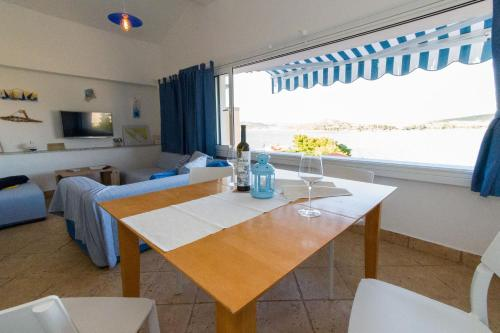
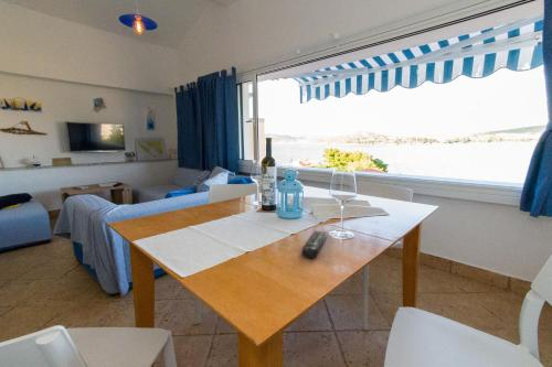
+ remote control [300,229,329,259]
